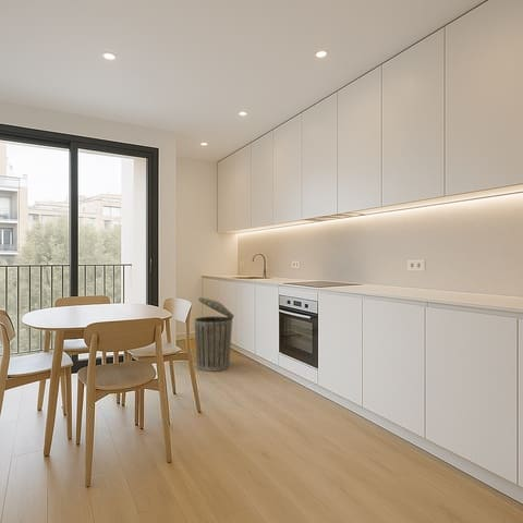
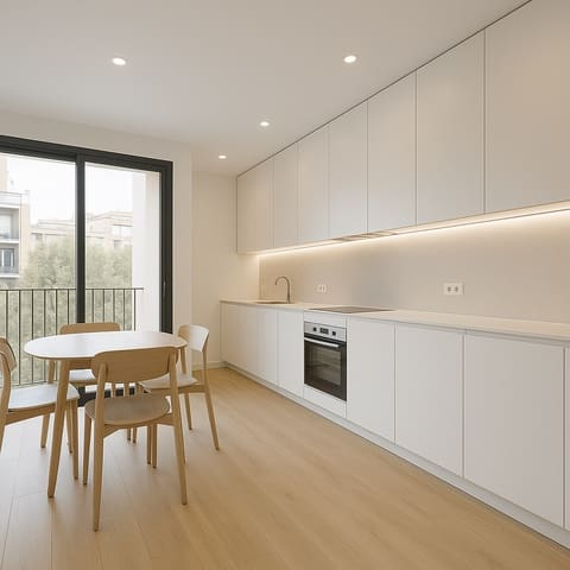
- trash can [193,296,235,373]
